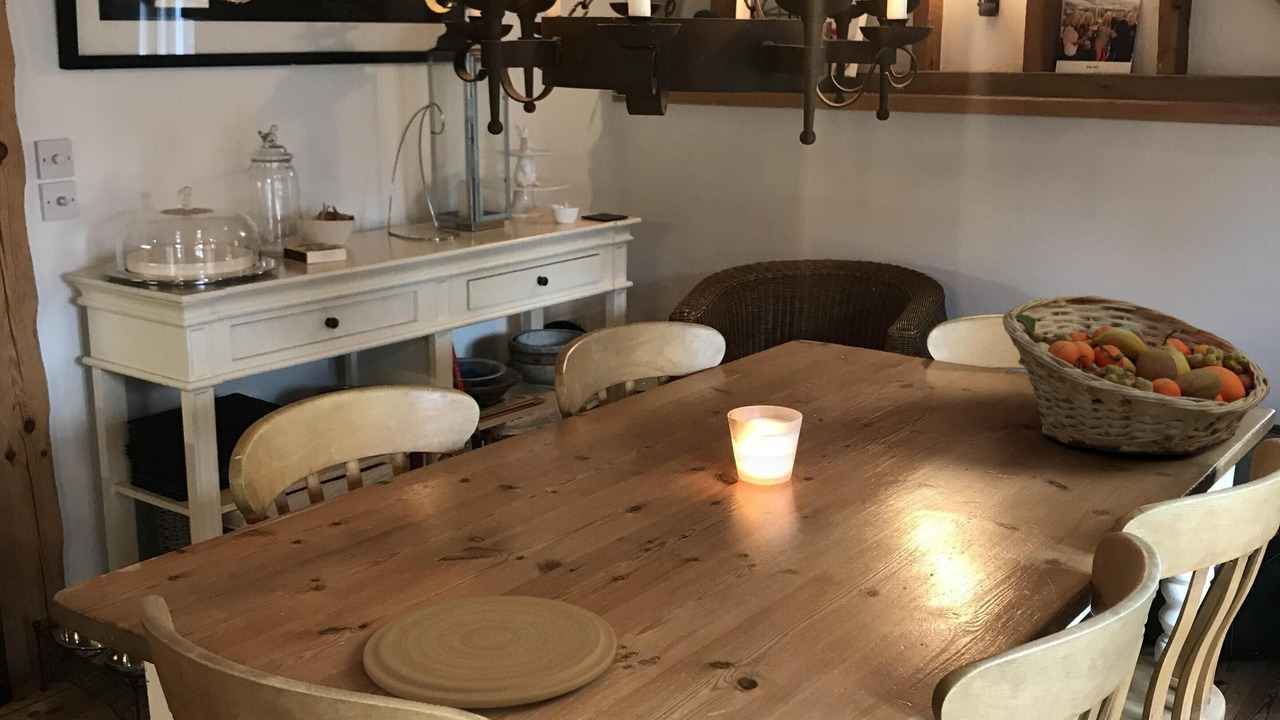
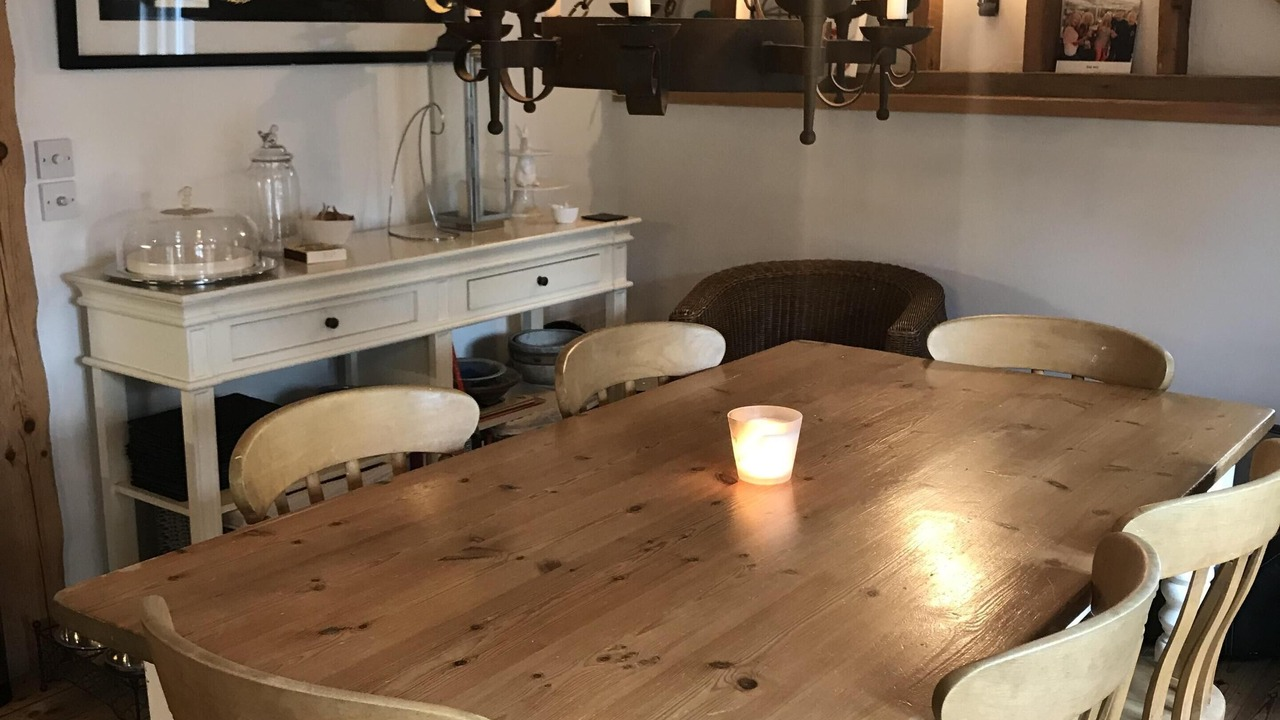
- plate [362,595,618,709]
- fruit basket [1002,294,1271,456]
